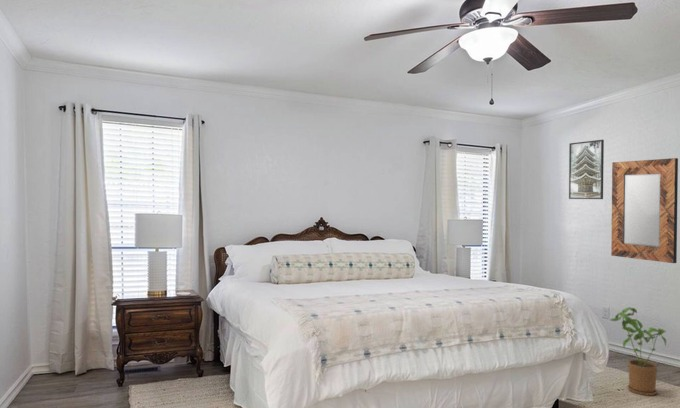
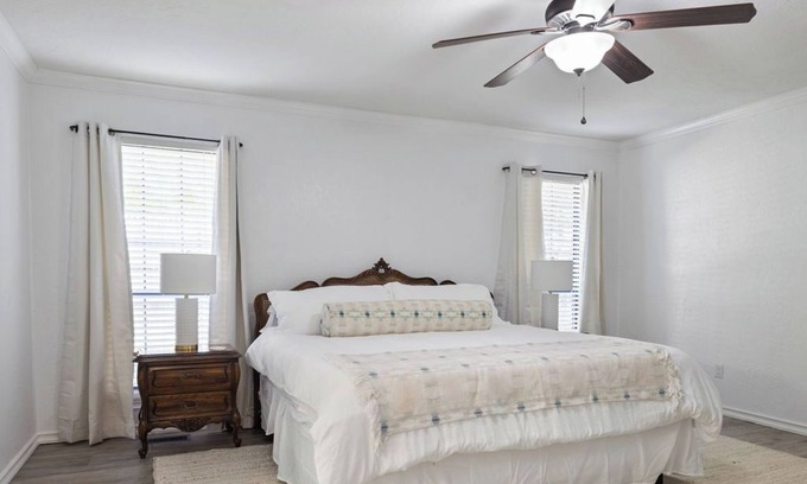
- house plant [609,306,667,397]
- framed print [568,139,605,200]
- home mirror [610,157,679,264]
